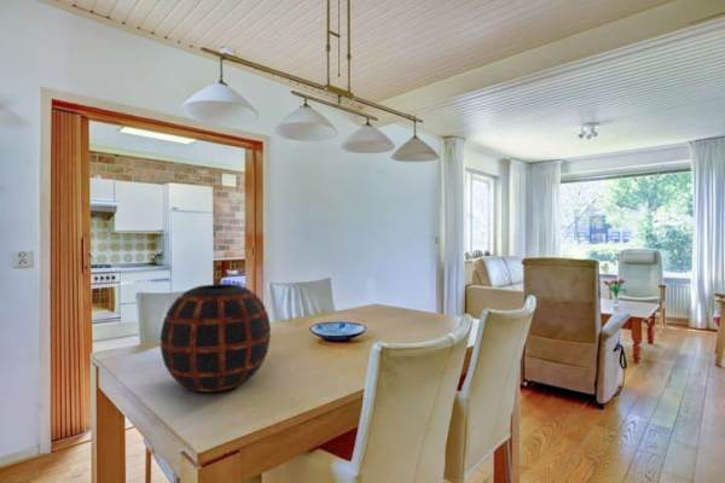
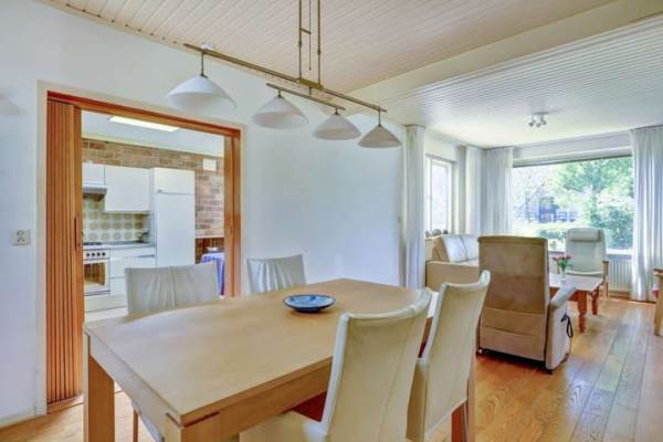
- decorative vase [158,283,272,394]
